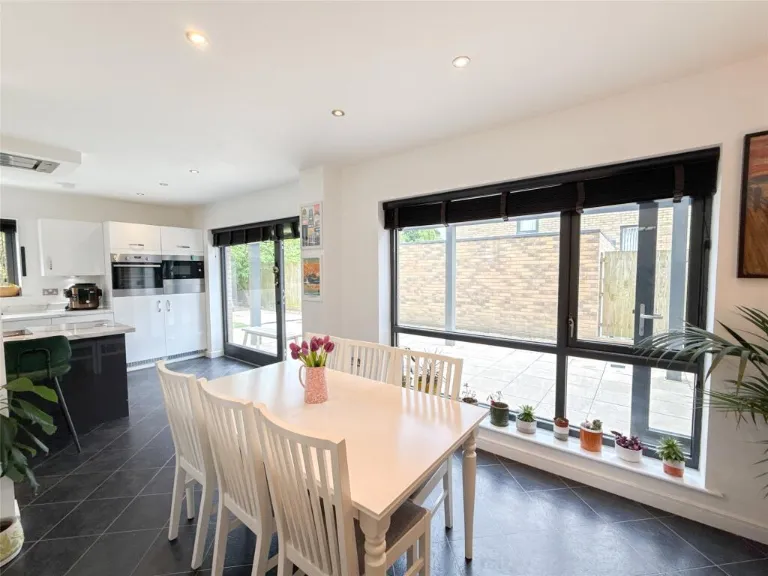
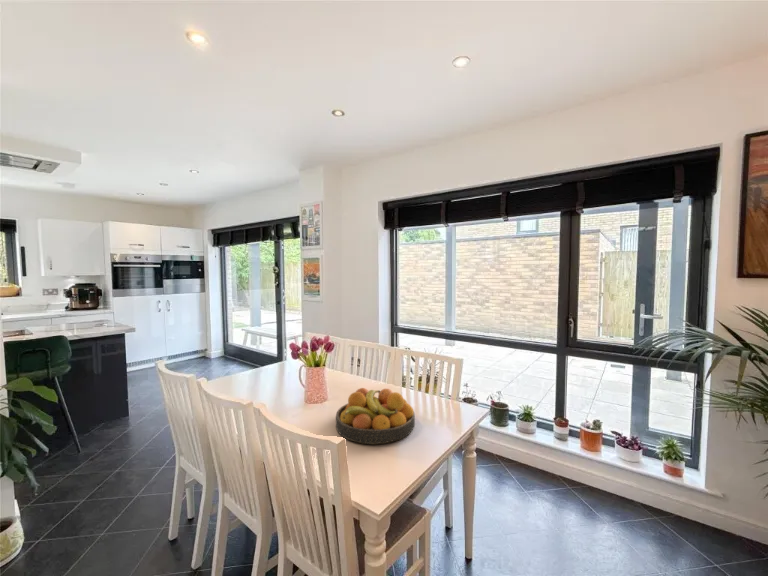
+ fruit bowl [335,387,416,445]
